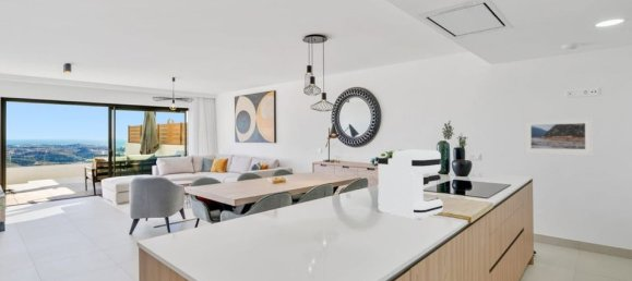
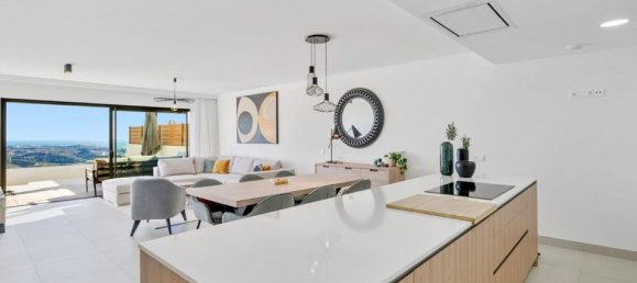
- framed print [523,115,595,157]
- coffee maker [377,149,444,220]
